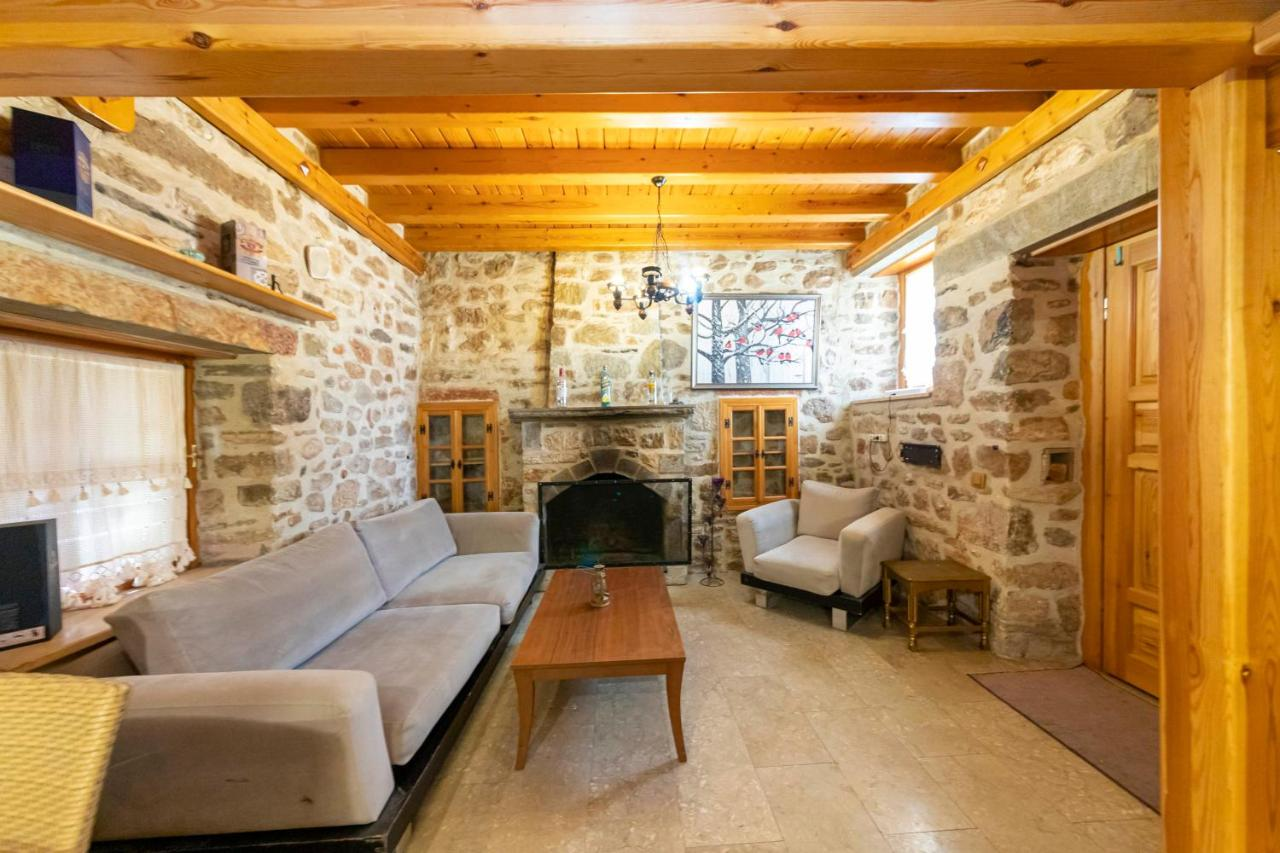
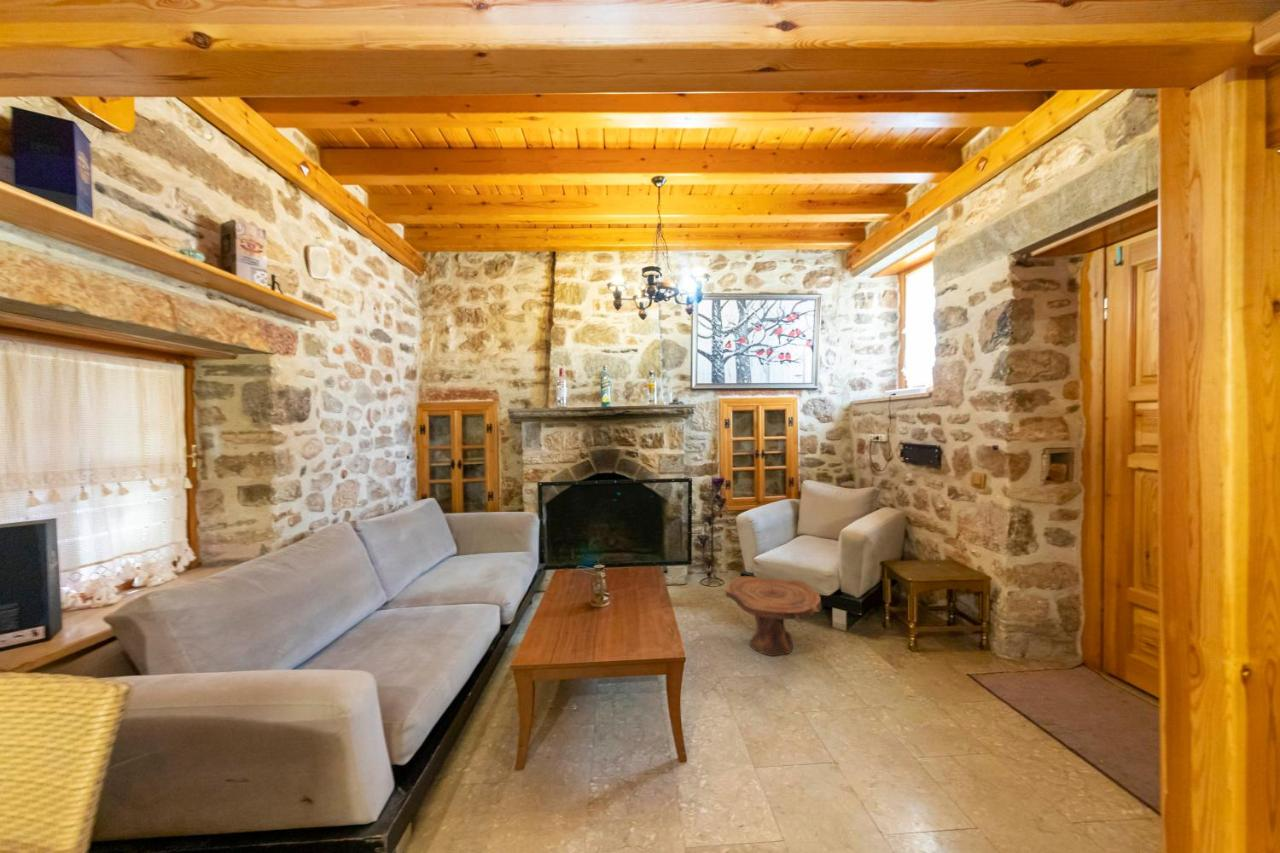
+ side table [725,575,823,657]
